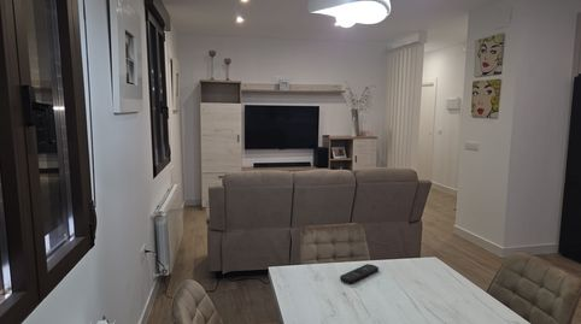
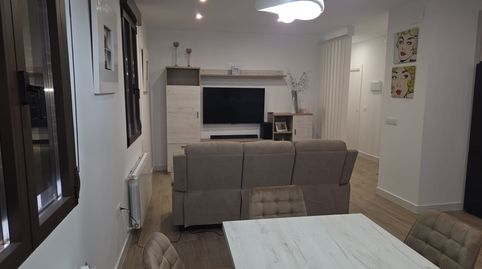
- remote control [339,263,380,284]
